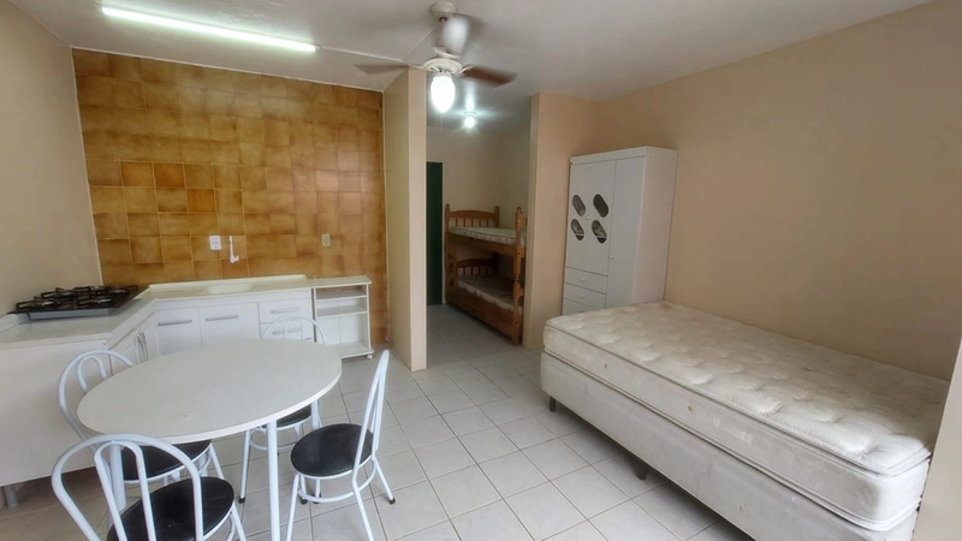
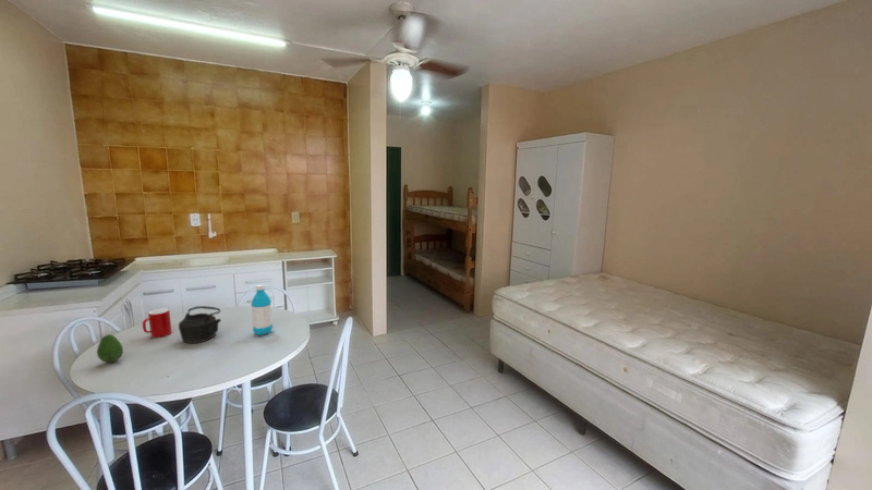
+ water bottle [250,283,274,336]
+ cup [142,308,172,339]
+ teapot [178,305,222,344]
+ fruit [96,333,124,364]
